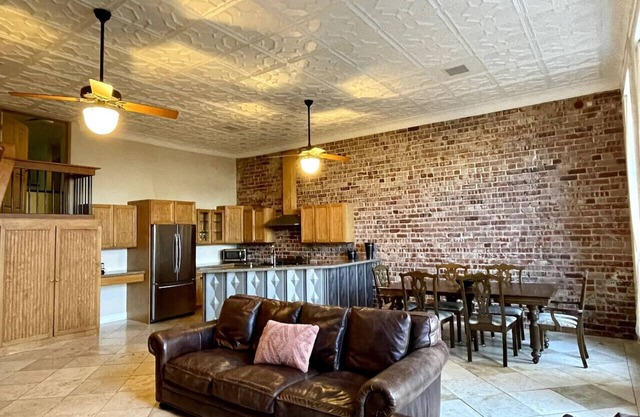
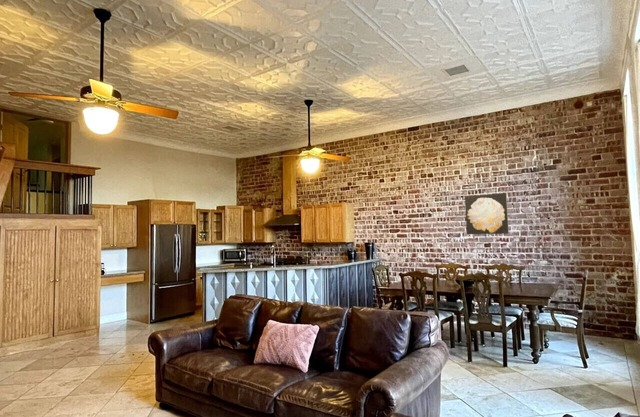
+ wall art [464,192,510,235]
